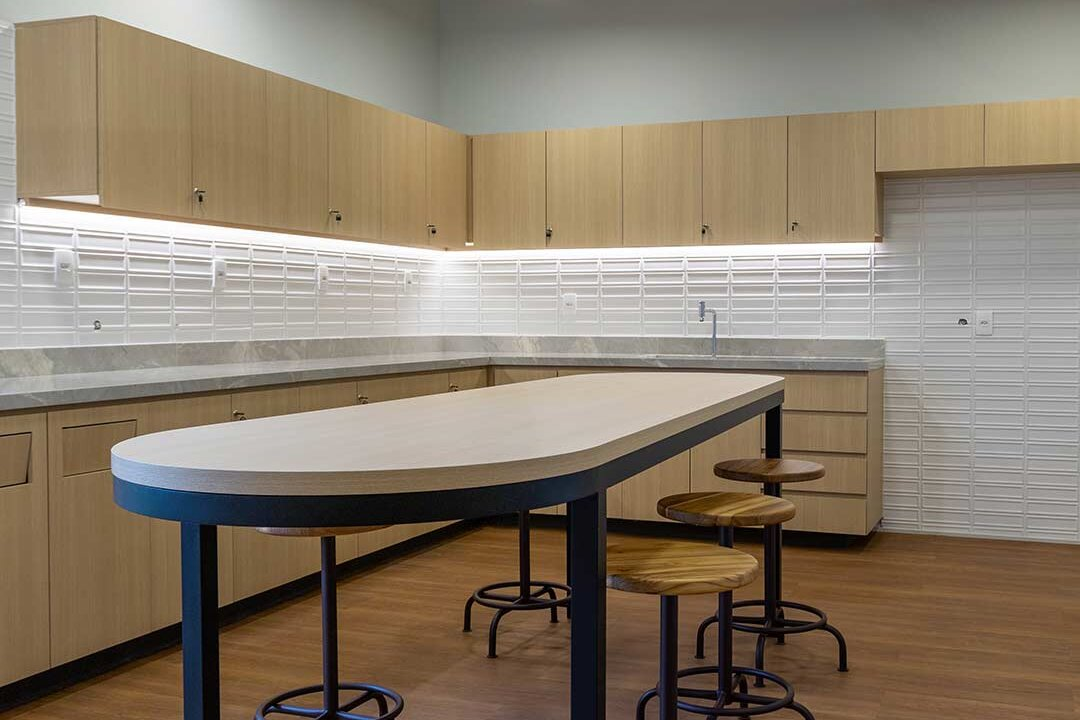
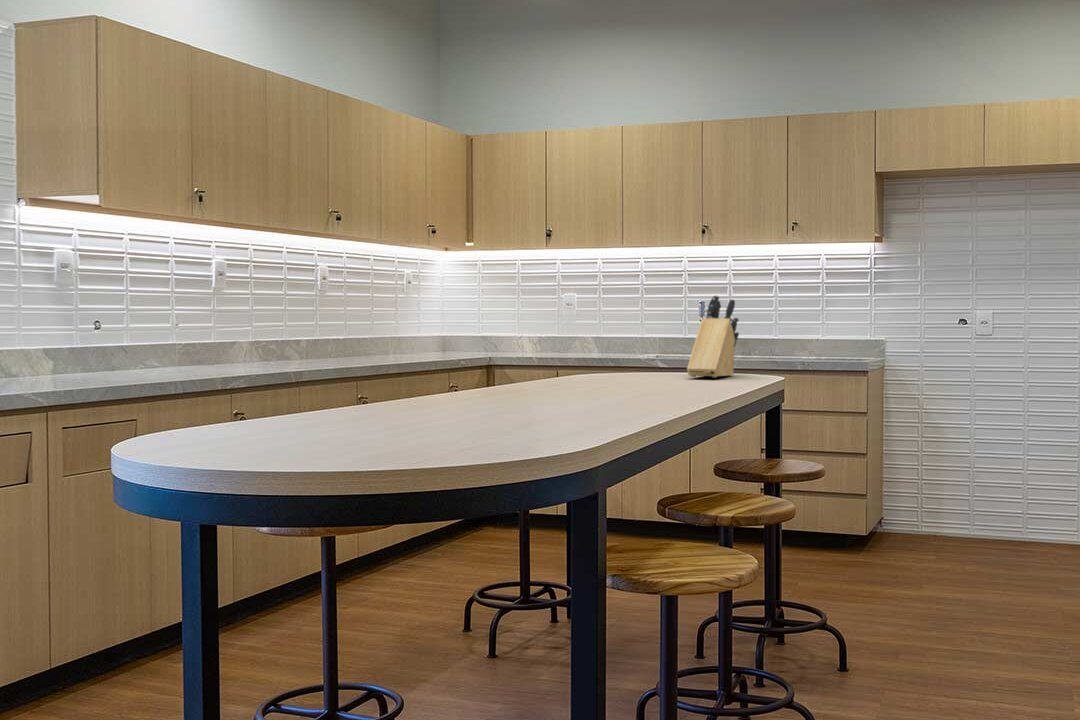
+ knife block [686,294,740,378]
